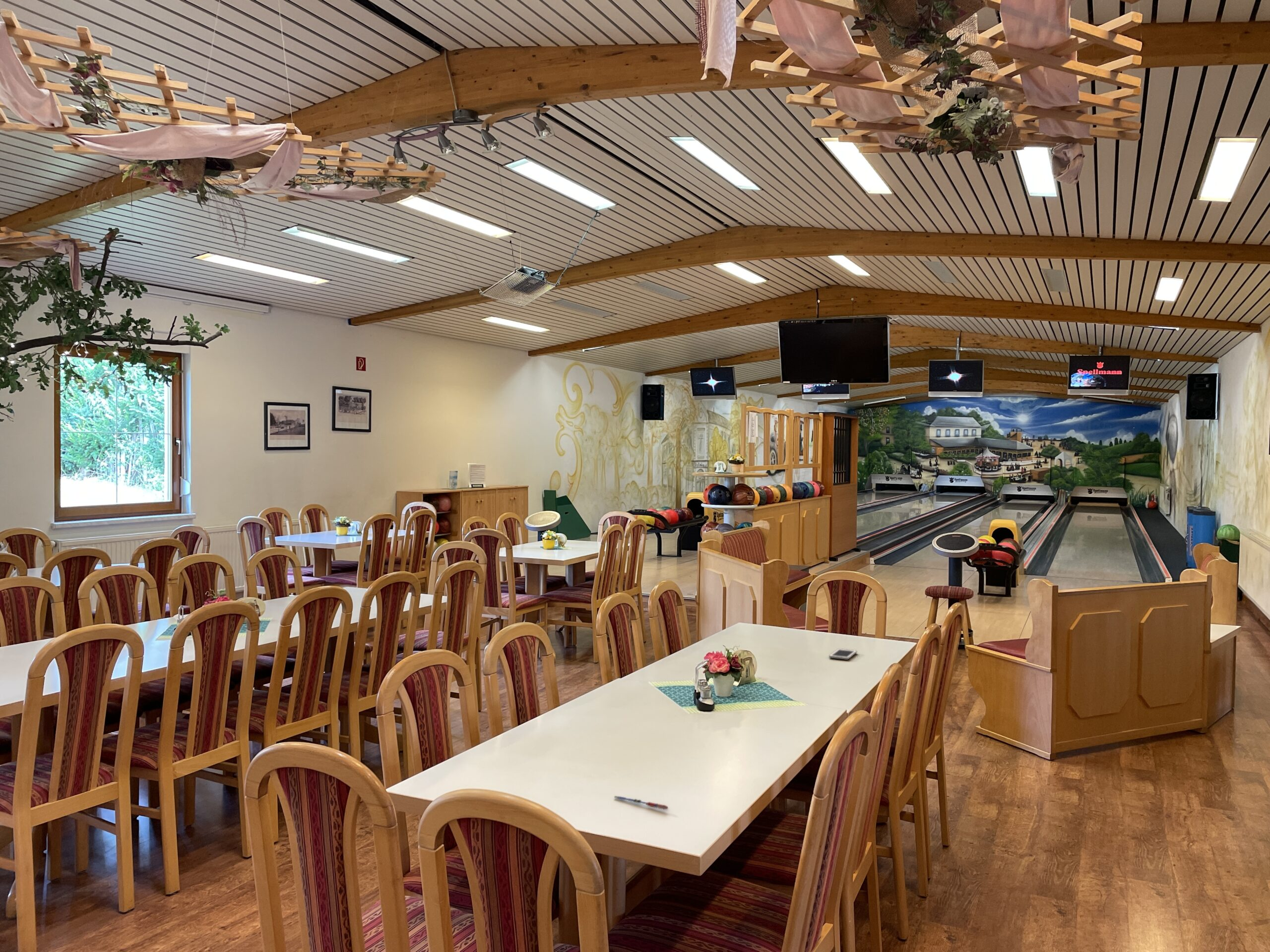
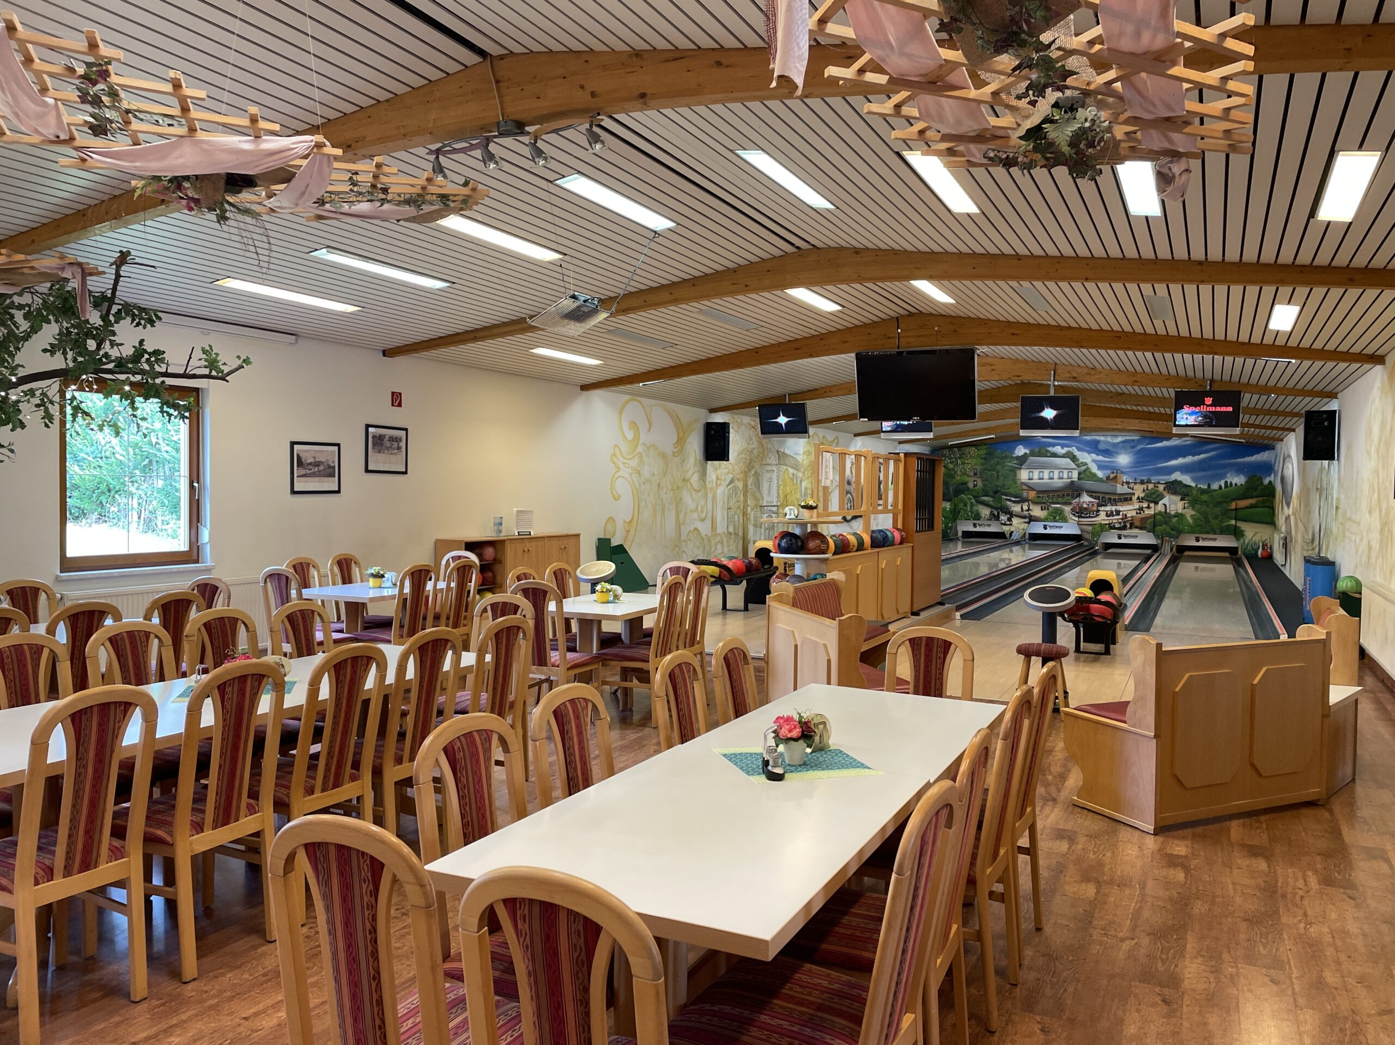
- pen [613,795,669,810]
- cell phone [828,648,857,660]
